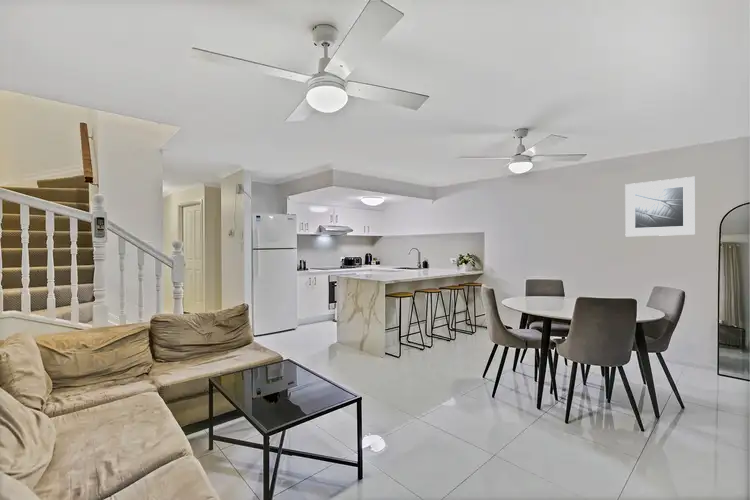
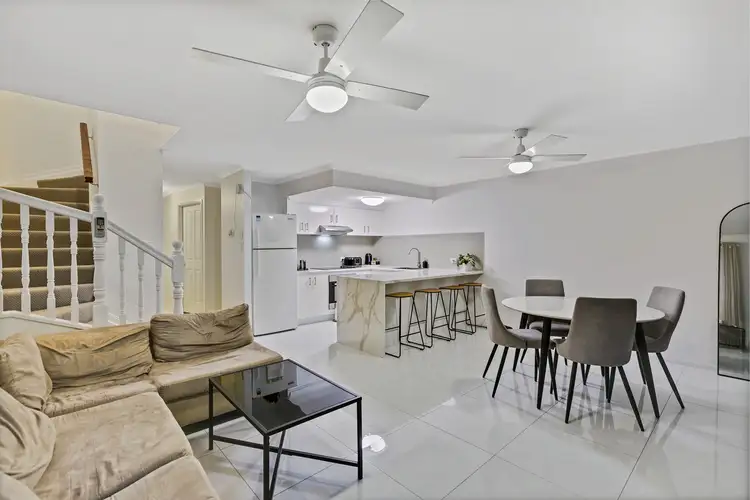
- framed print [624,176,696,237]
